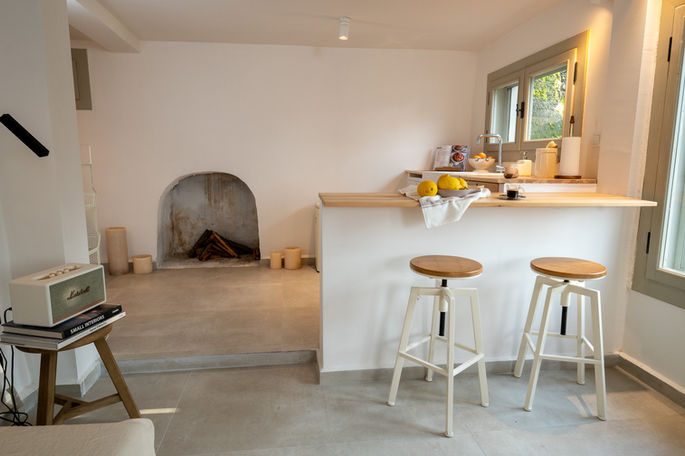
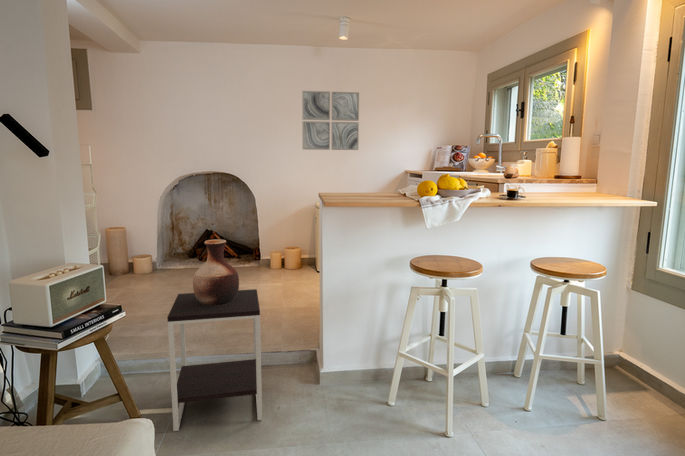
+ vase [192,238,240,306]
+ wall art [301,90,360,151]
+ side table [166,288,263,432]
